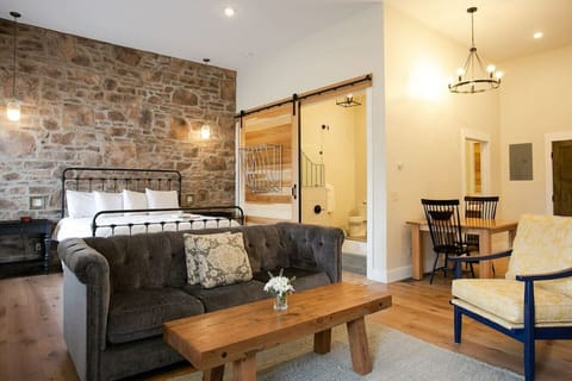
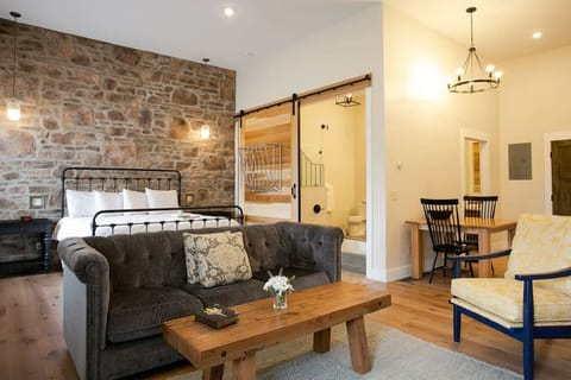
+ hardback book [194,303,241,330]
